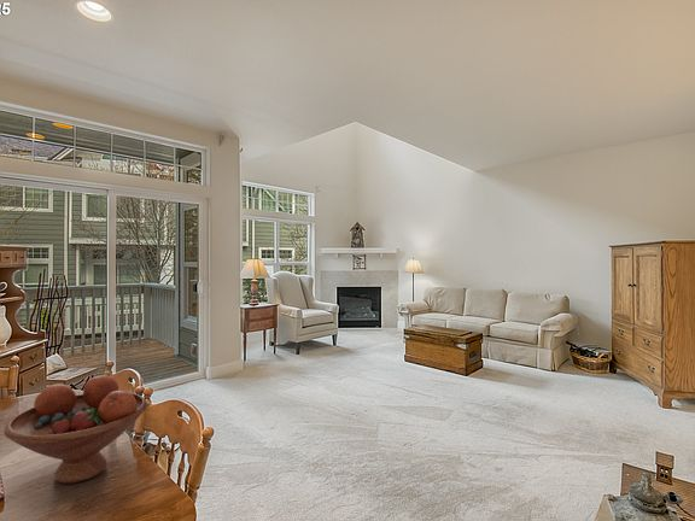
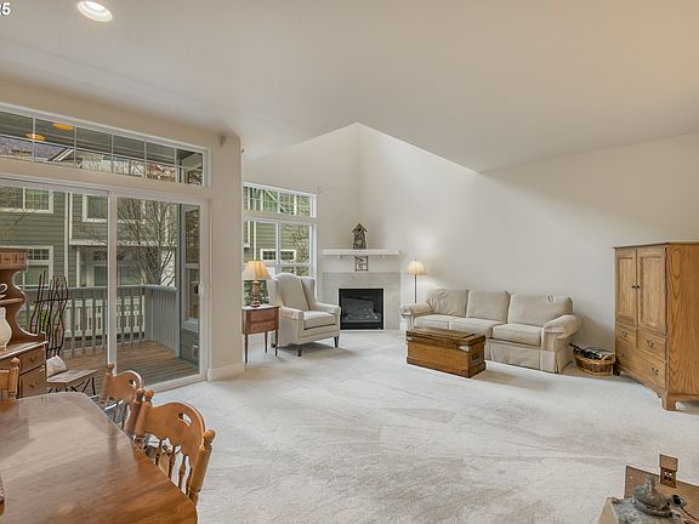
- fruit bowl [2,374,148,485]
